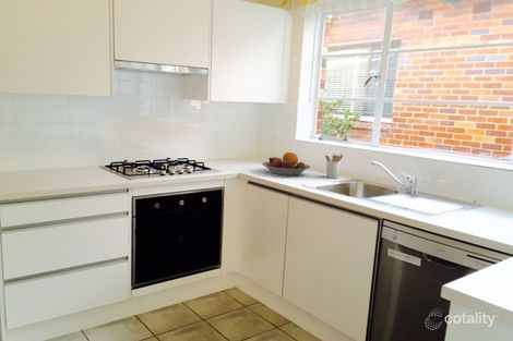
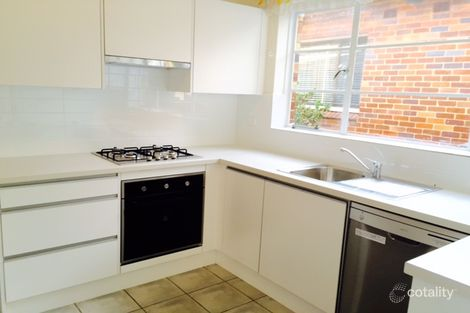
- fruit bowl [261,151,311,176]
- utensil holder [324,153,344,180]
